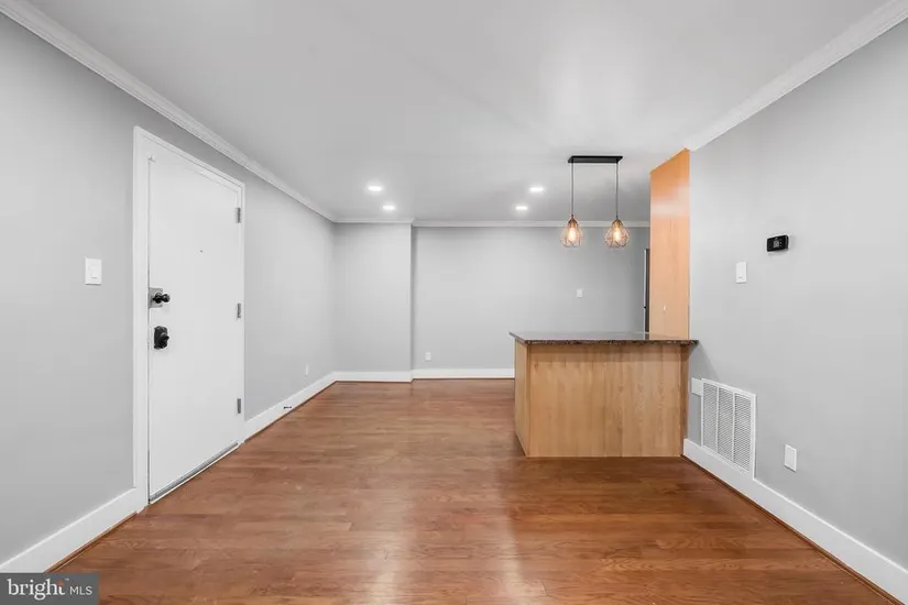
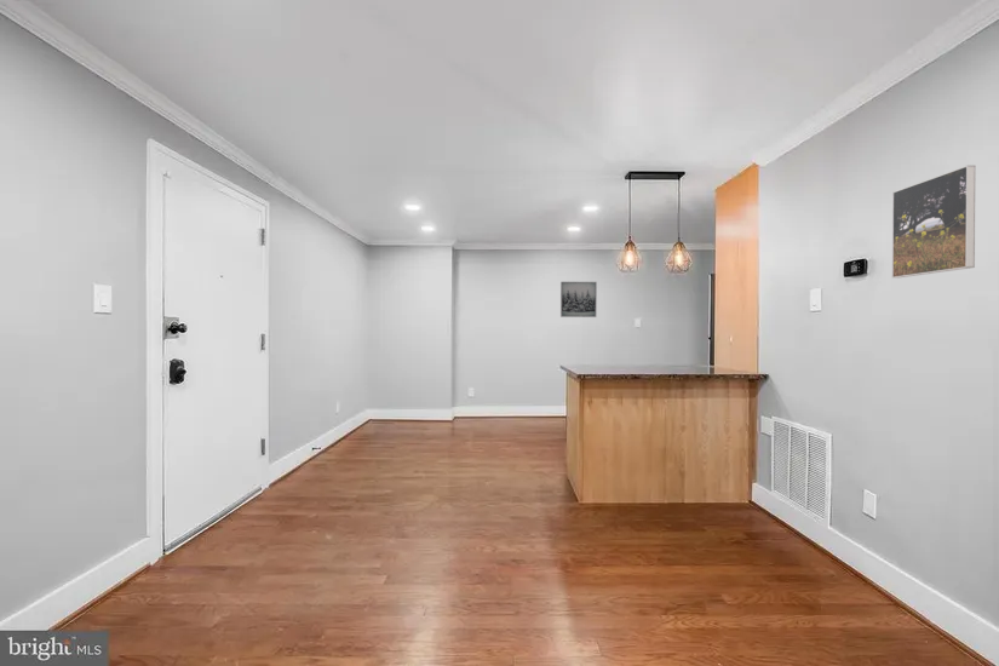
+ wall art [559,281,598,318]
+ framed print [891,165,976,279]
